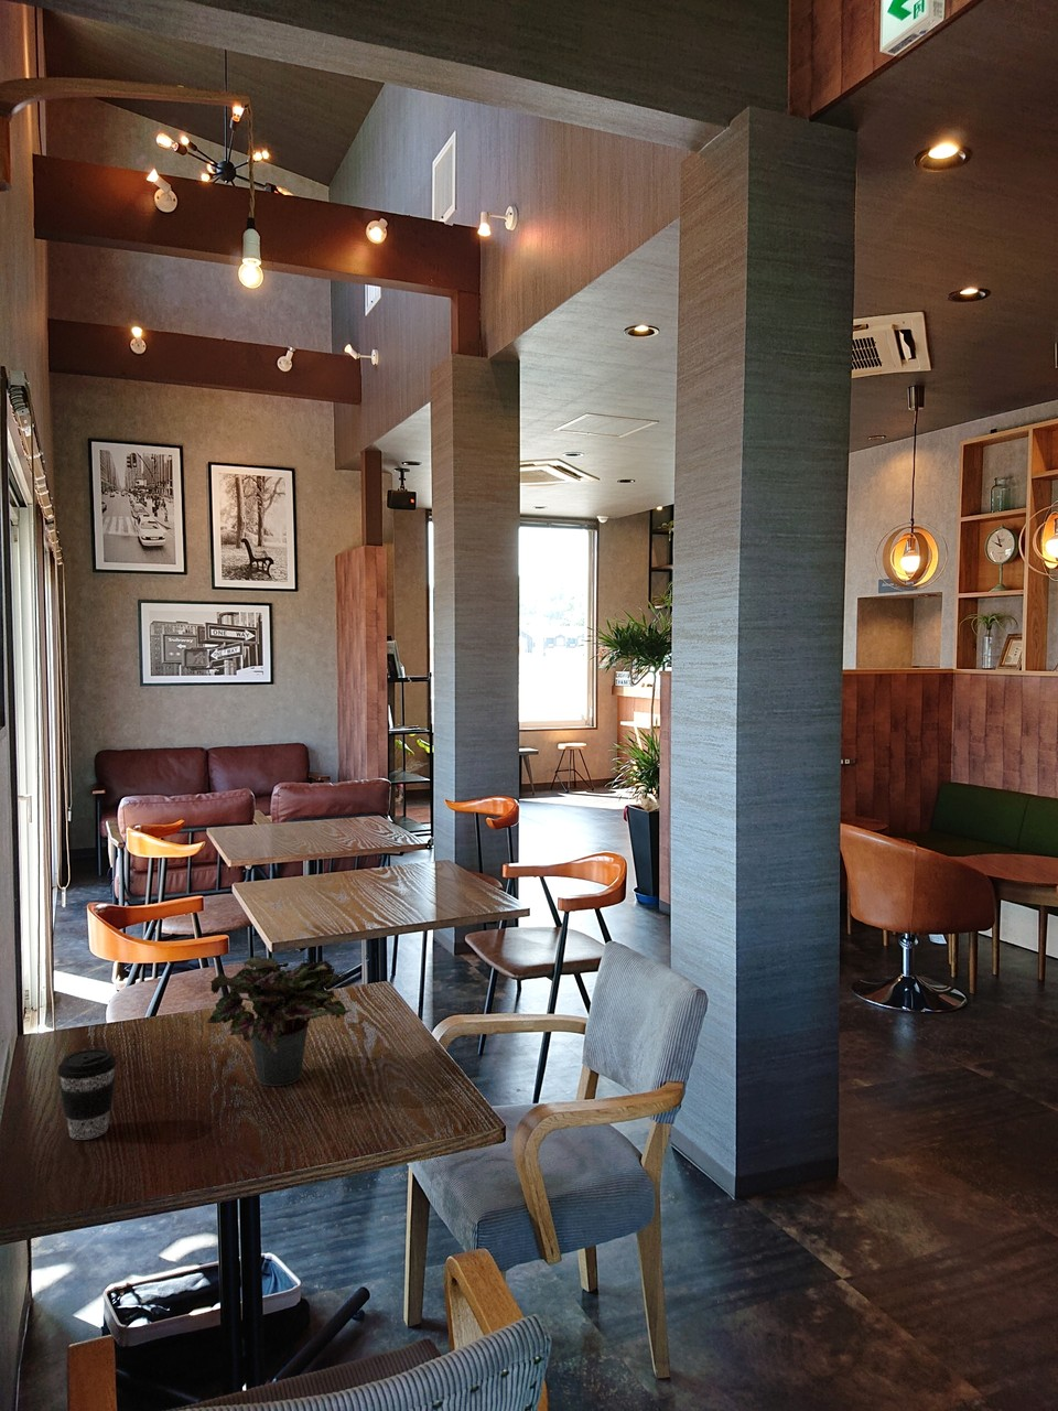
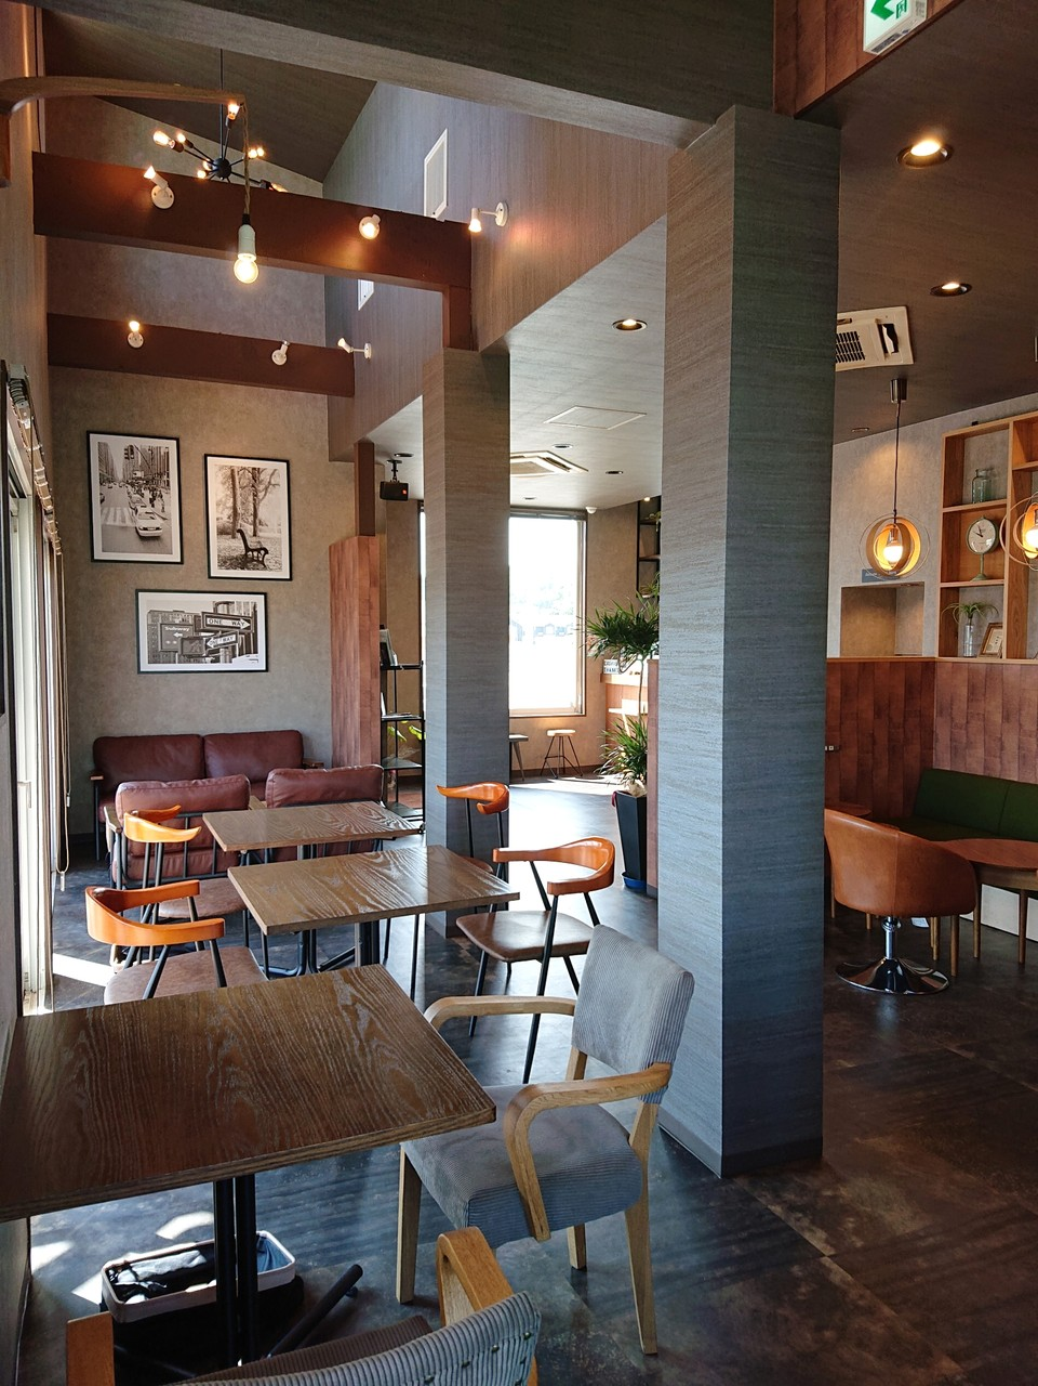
- coffee cup [57,1048,117,1141]
- potted plant [206,955,352,1087]
